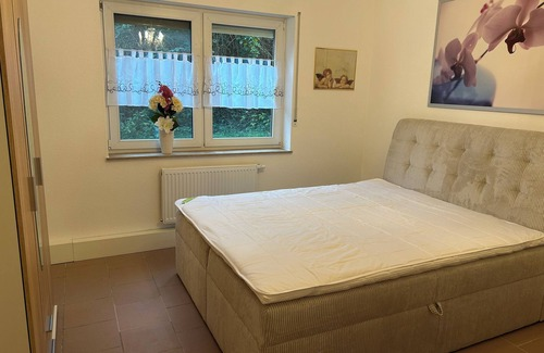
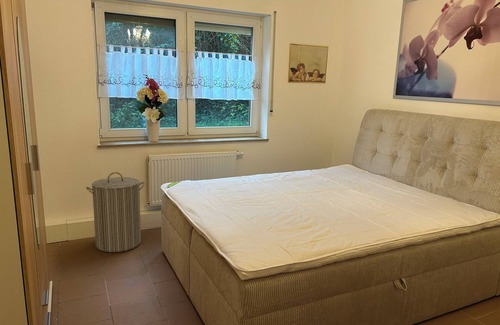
+ laundry hamper [85,171,146,253]
